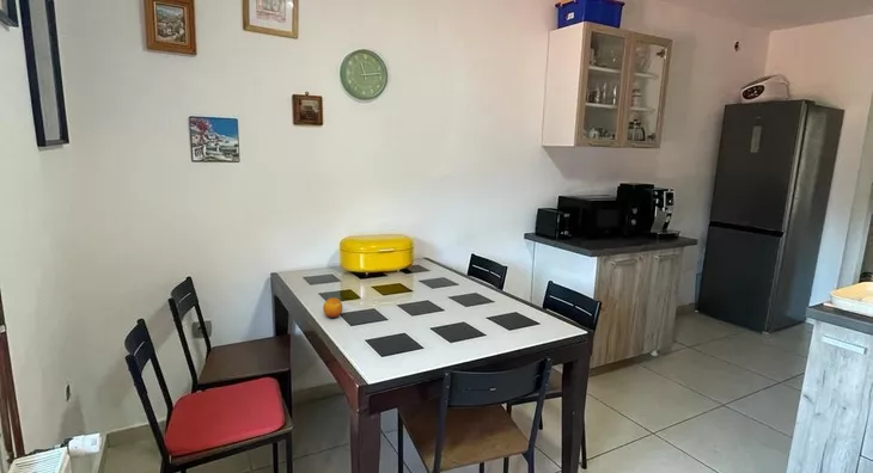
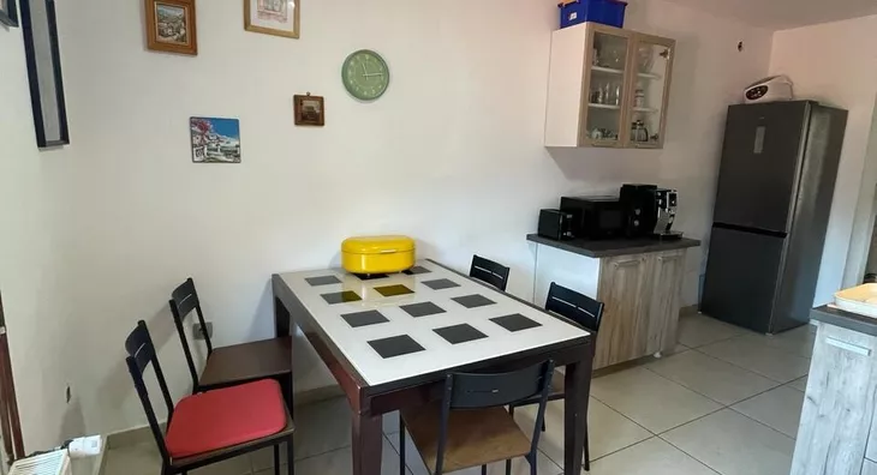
- fruit [322,296,343,320]
